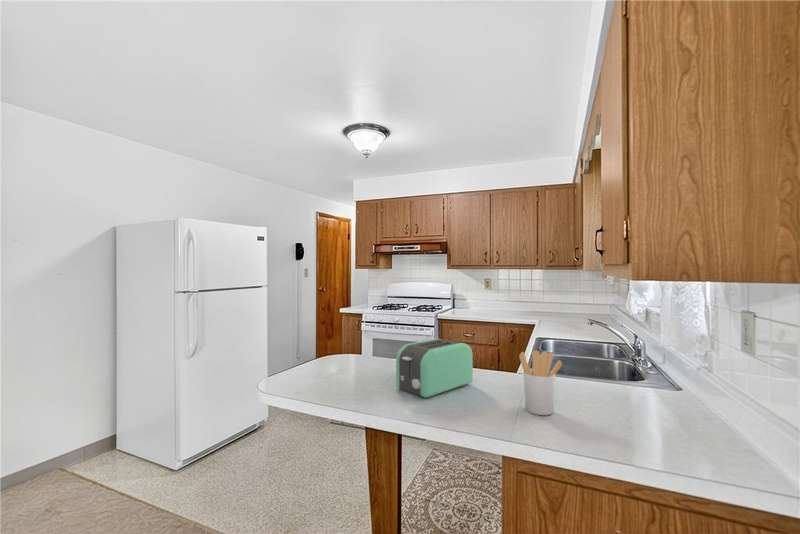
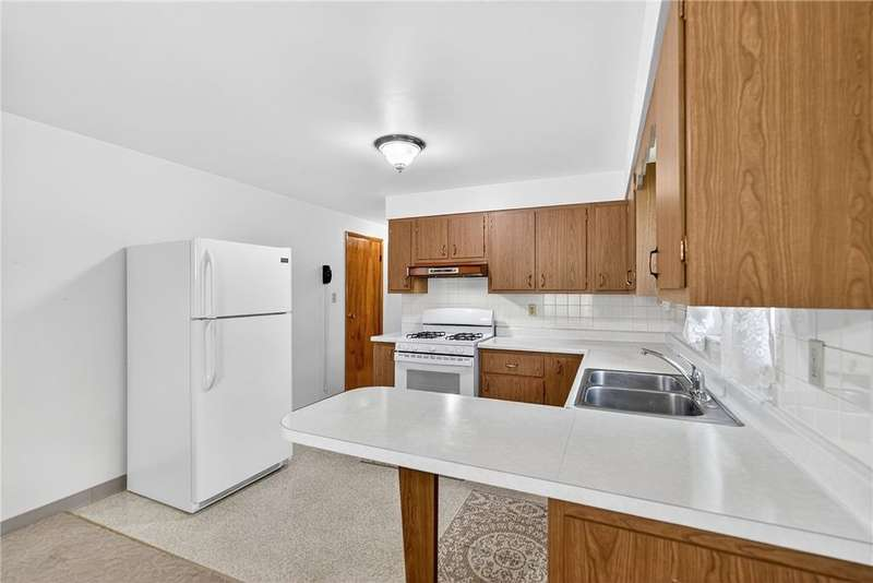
- utensil holder [518,349,563,416]
- toaster [395,337,474,399]
